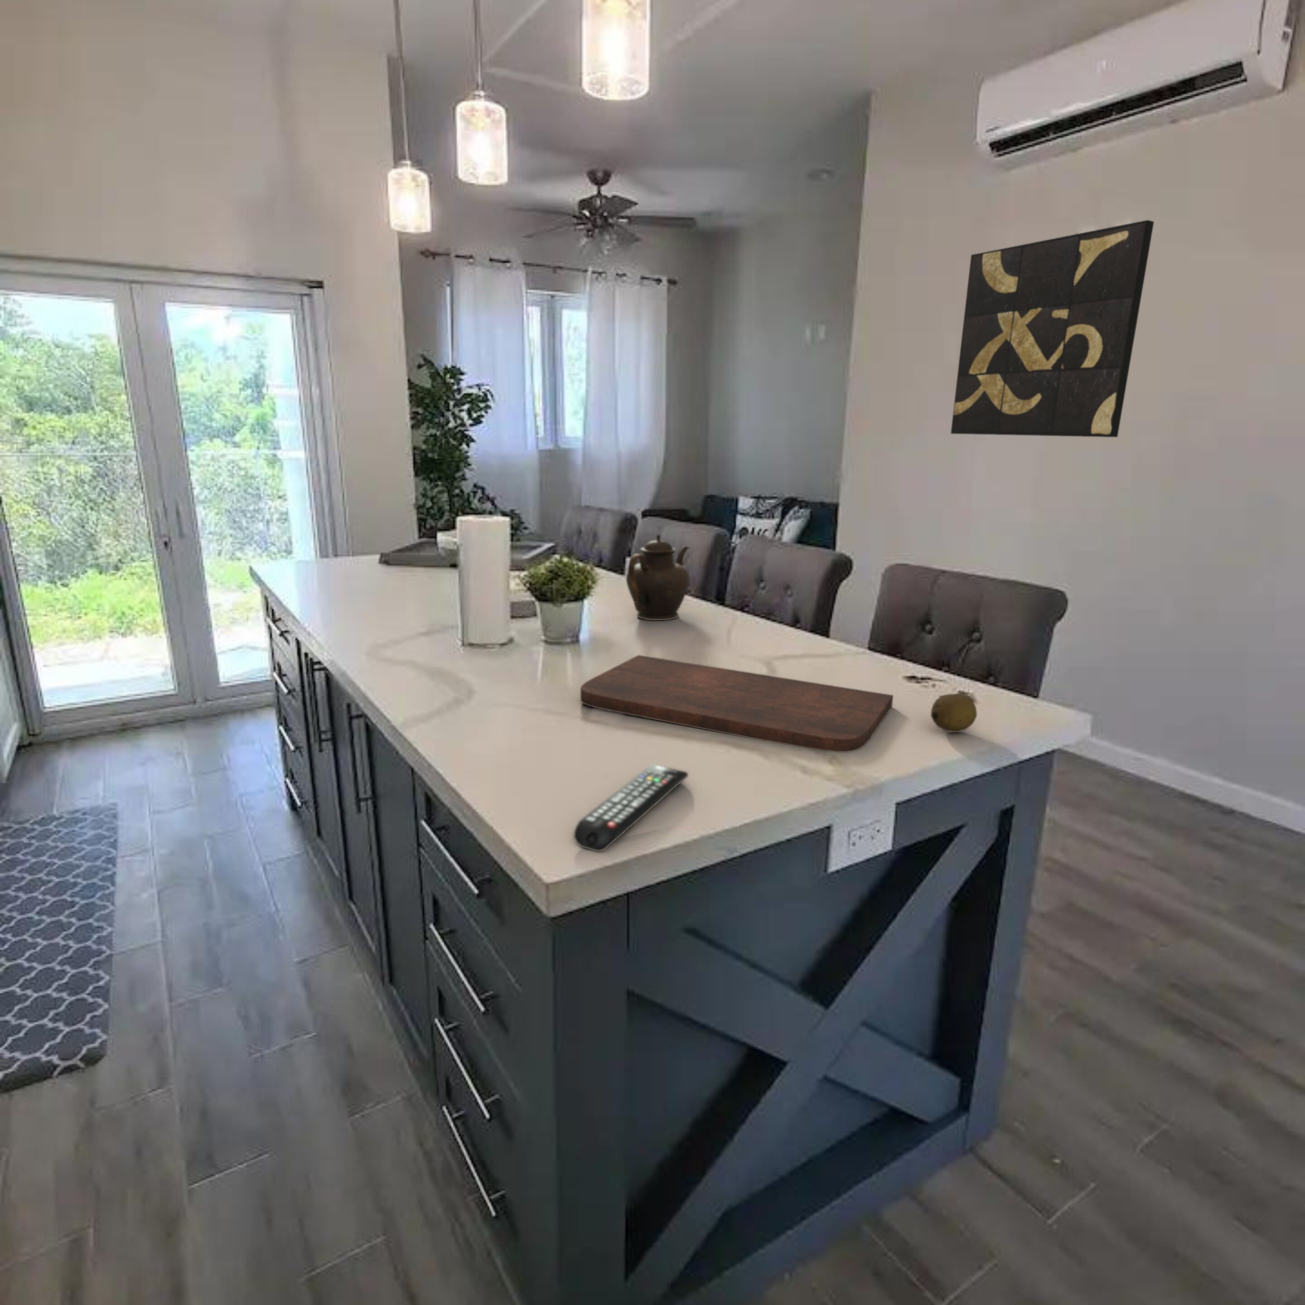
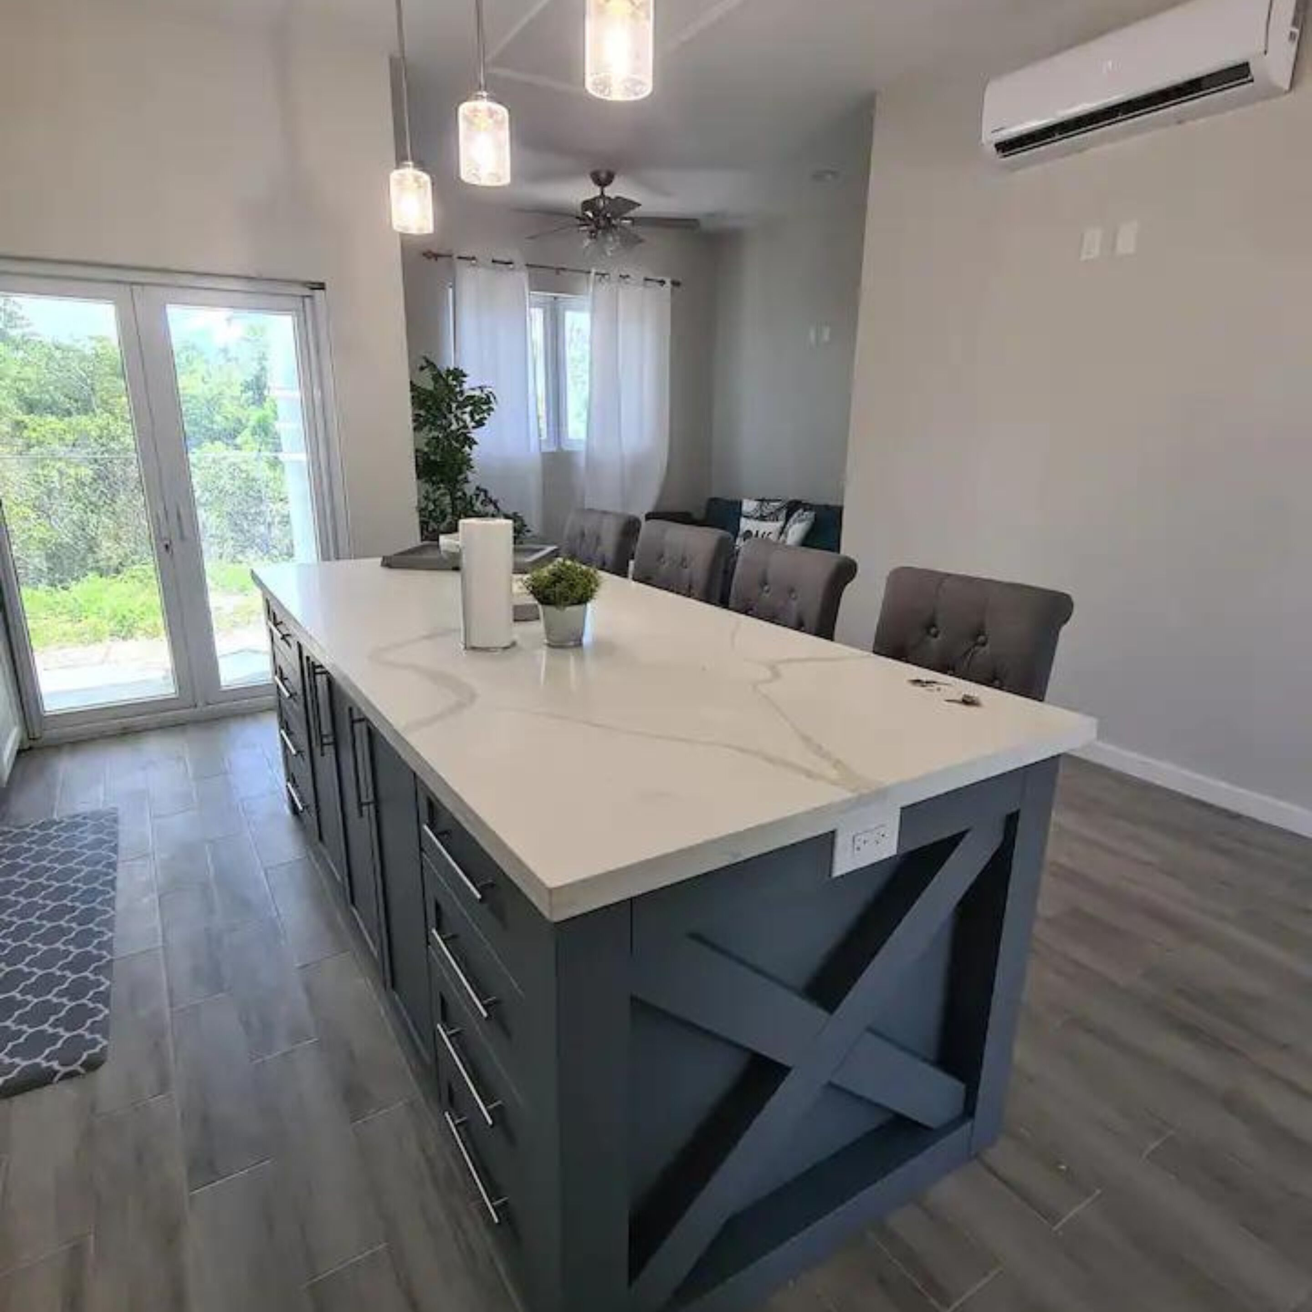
- remote control [574,764,688,852]
- cutting board [580,655,894,753]
- fruit [930,693,978,733]
- wall art [950,220,1154,437]
- teapot [626,534,691,620]
